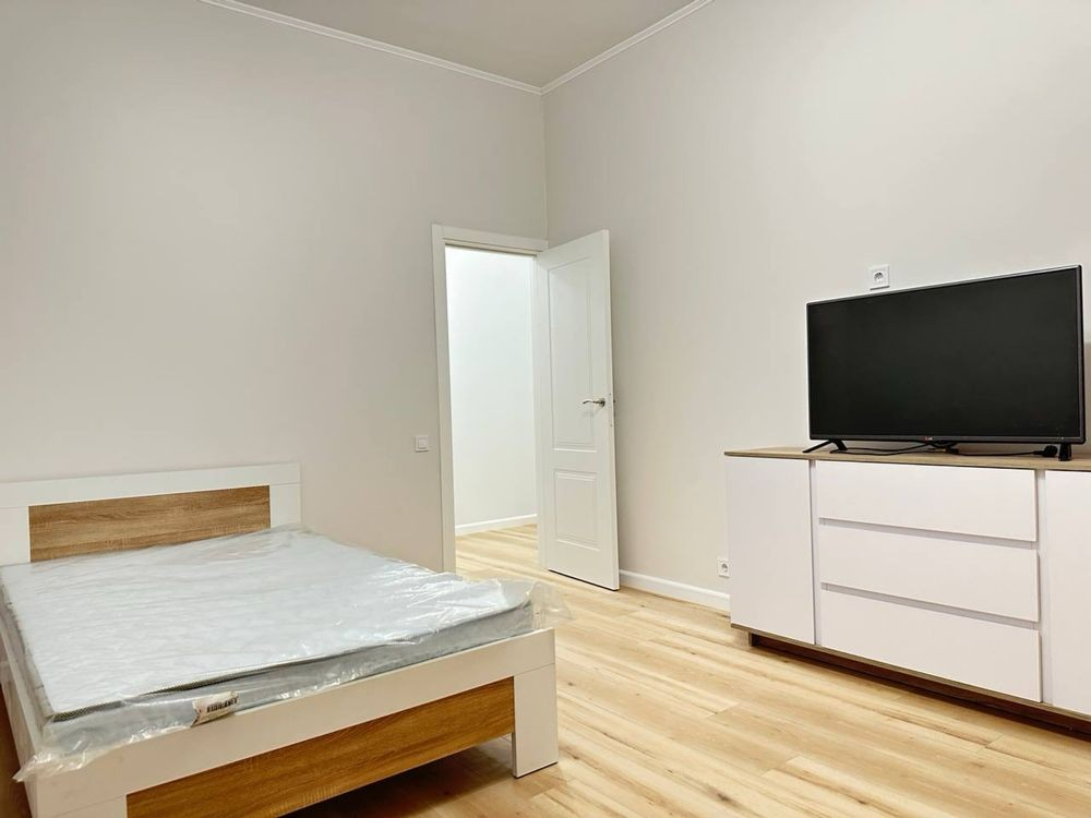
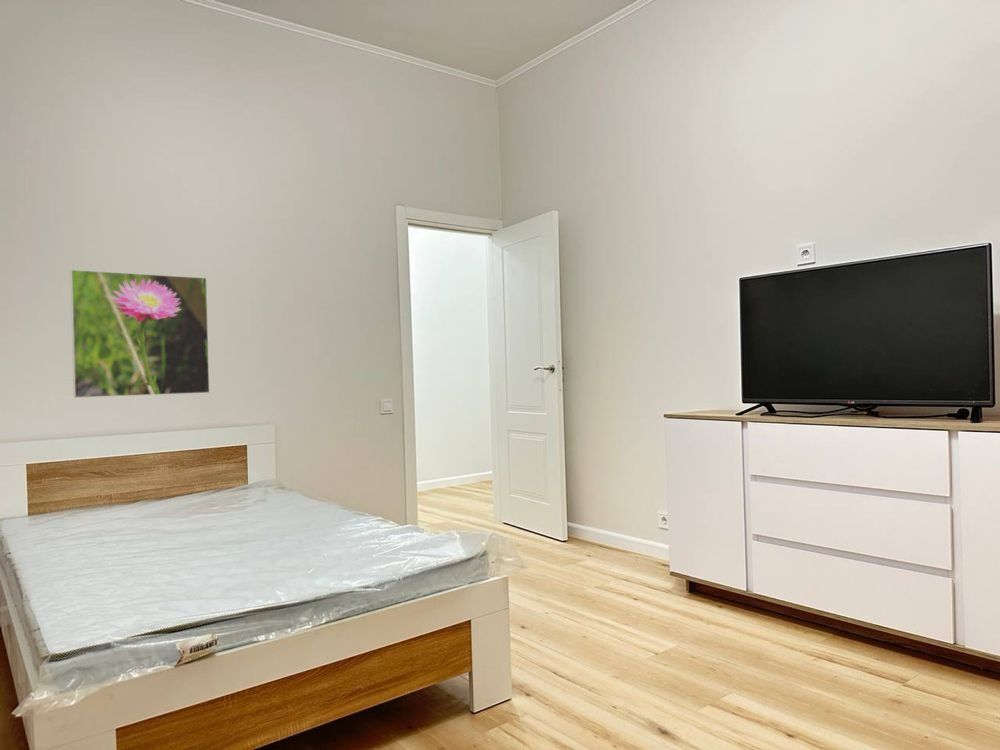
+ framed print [69,268,211,399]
